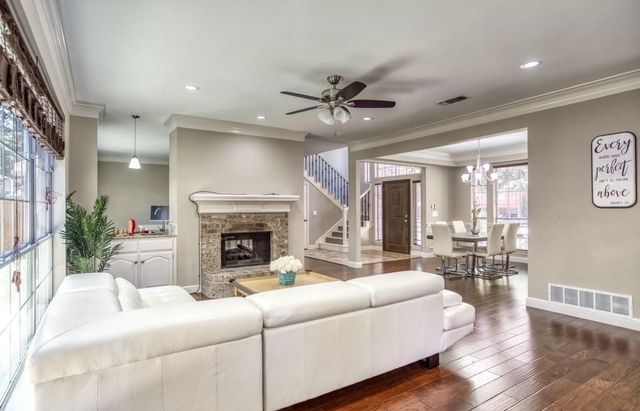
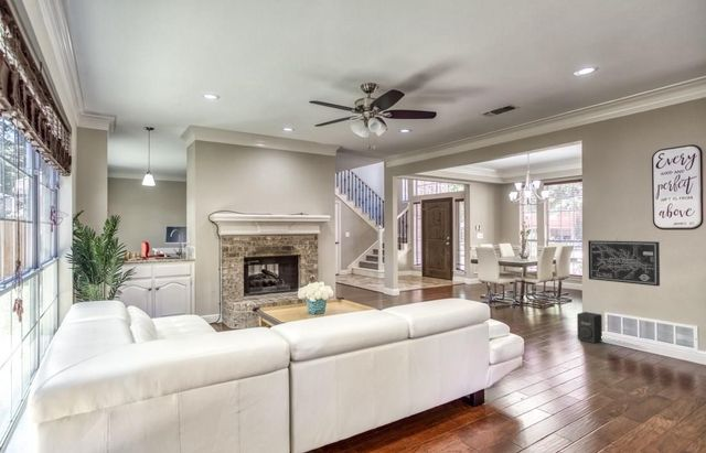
+ speaker [576,311,603,344]
+ wall art [587,239,661,288]
